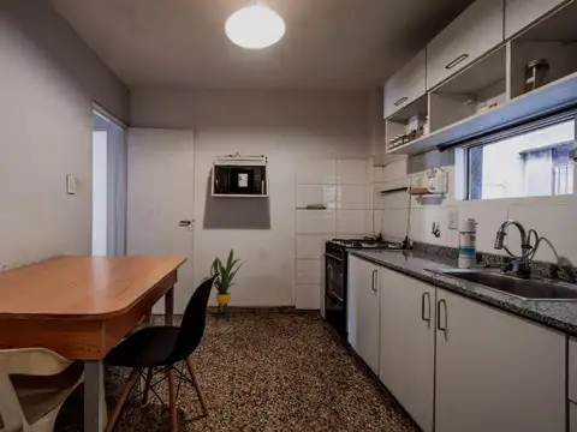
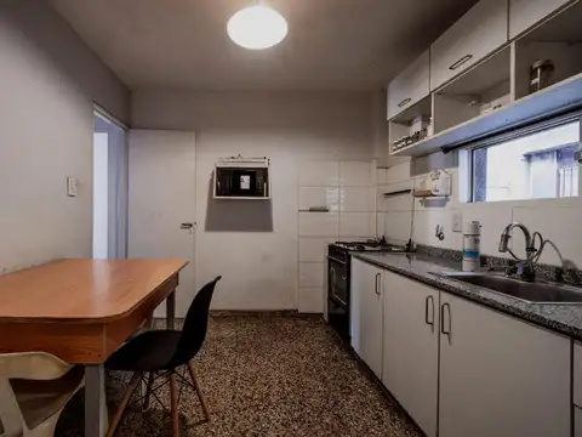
- house plant [200,248,250,323]
